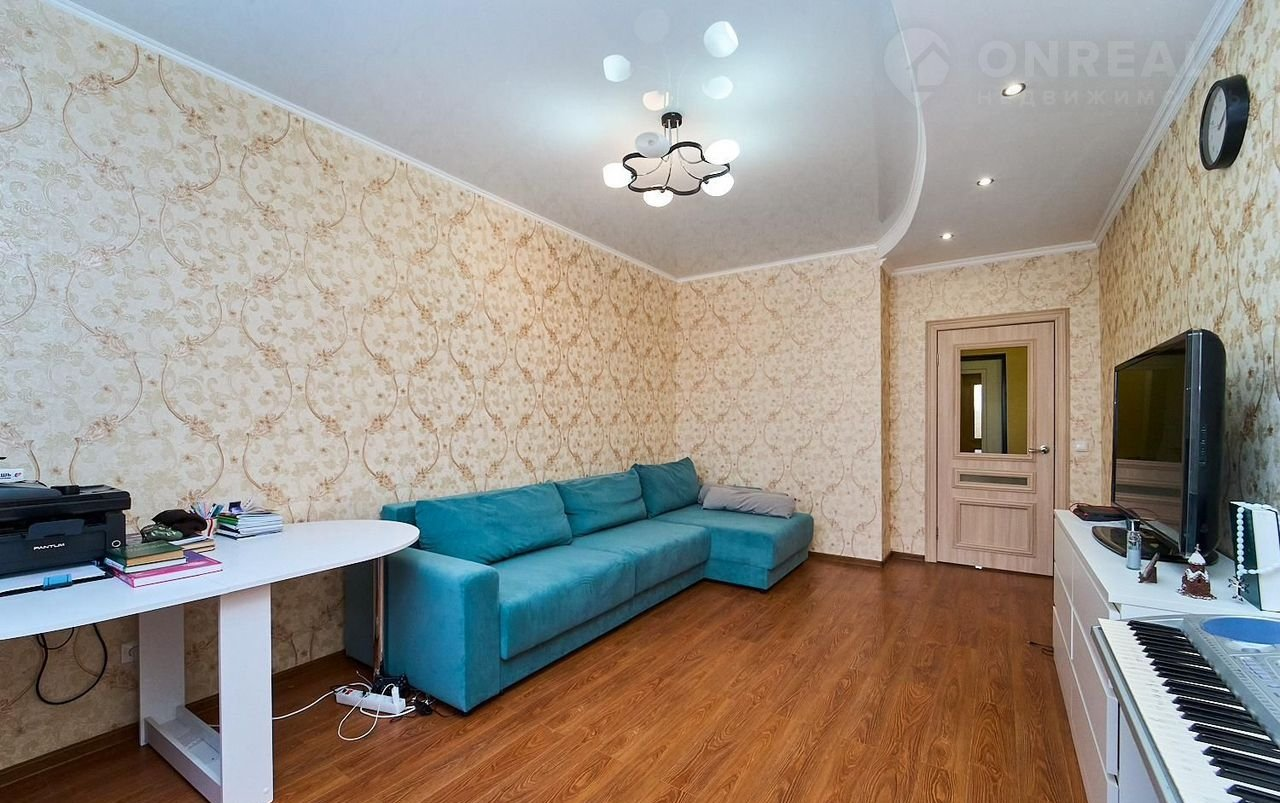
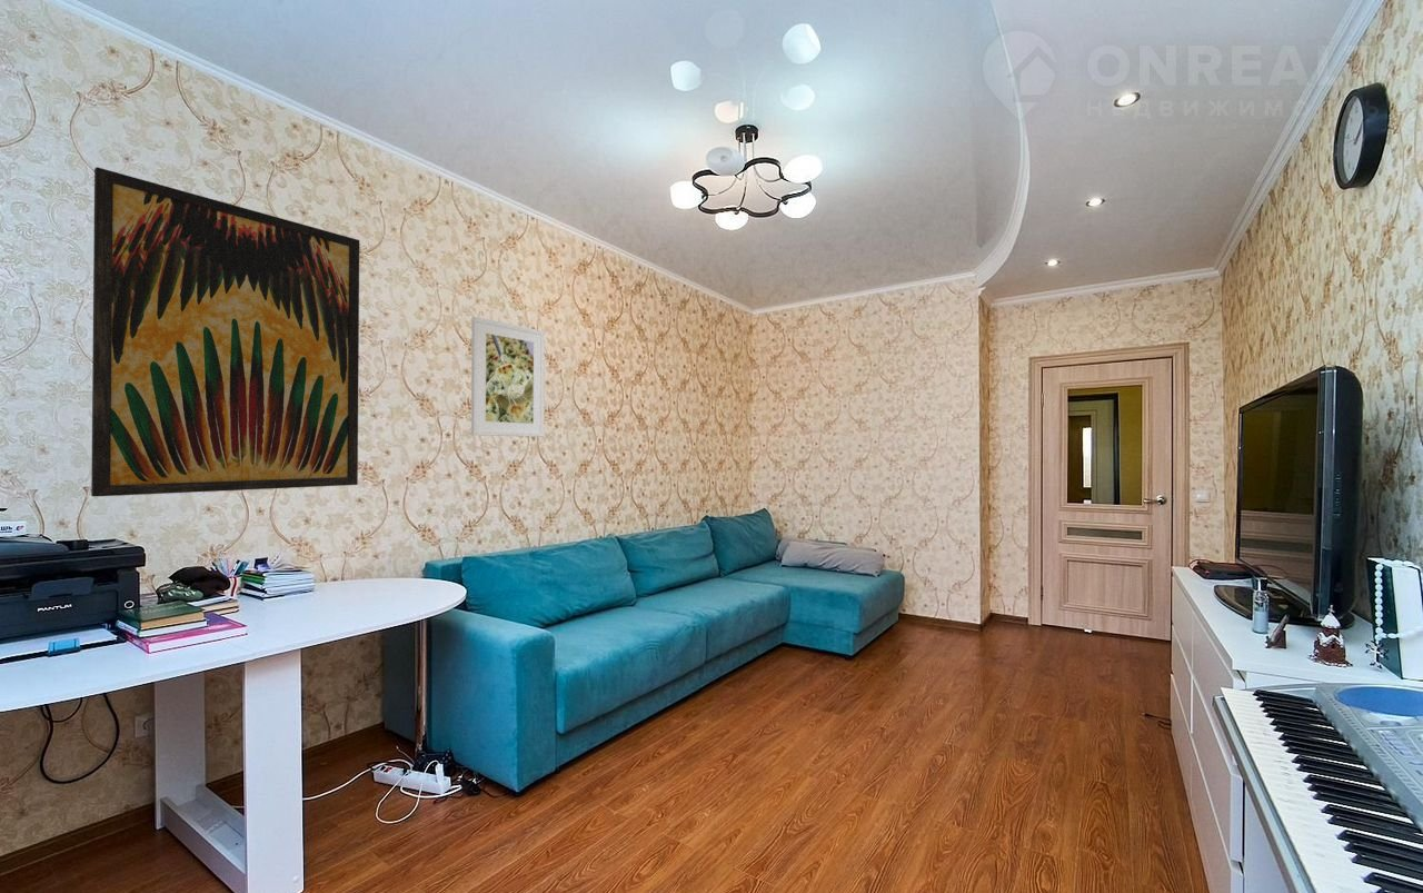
+ wall art [90,166,360,498]
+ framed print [470,316,546,438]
